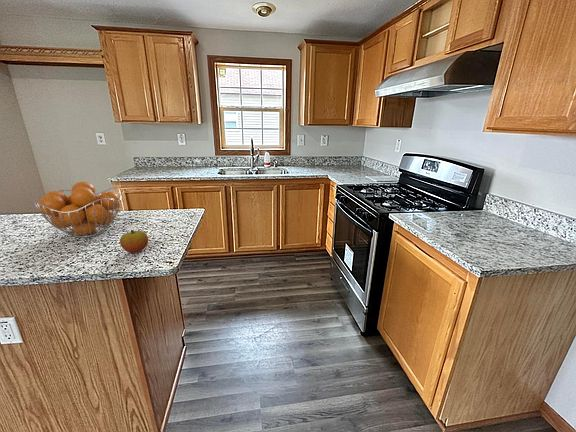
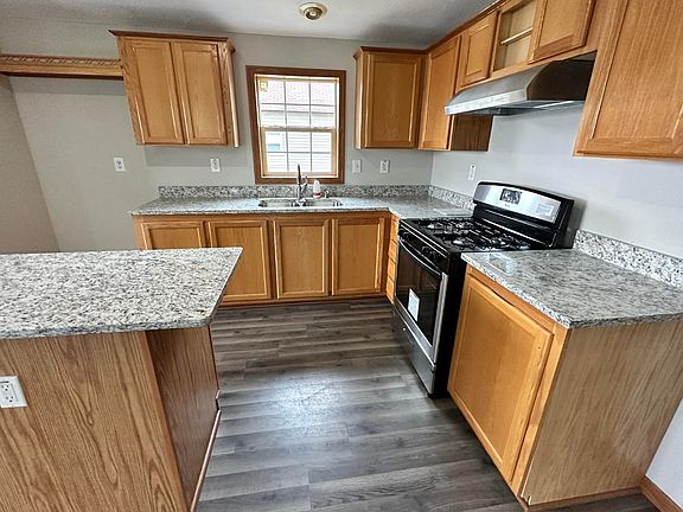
- apple [119,229,149,254]
- fruit basket [34,181,122,239]
